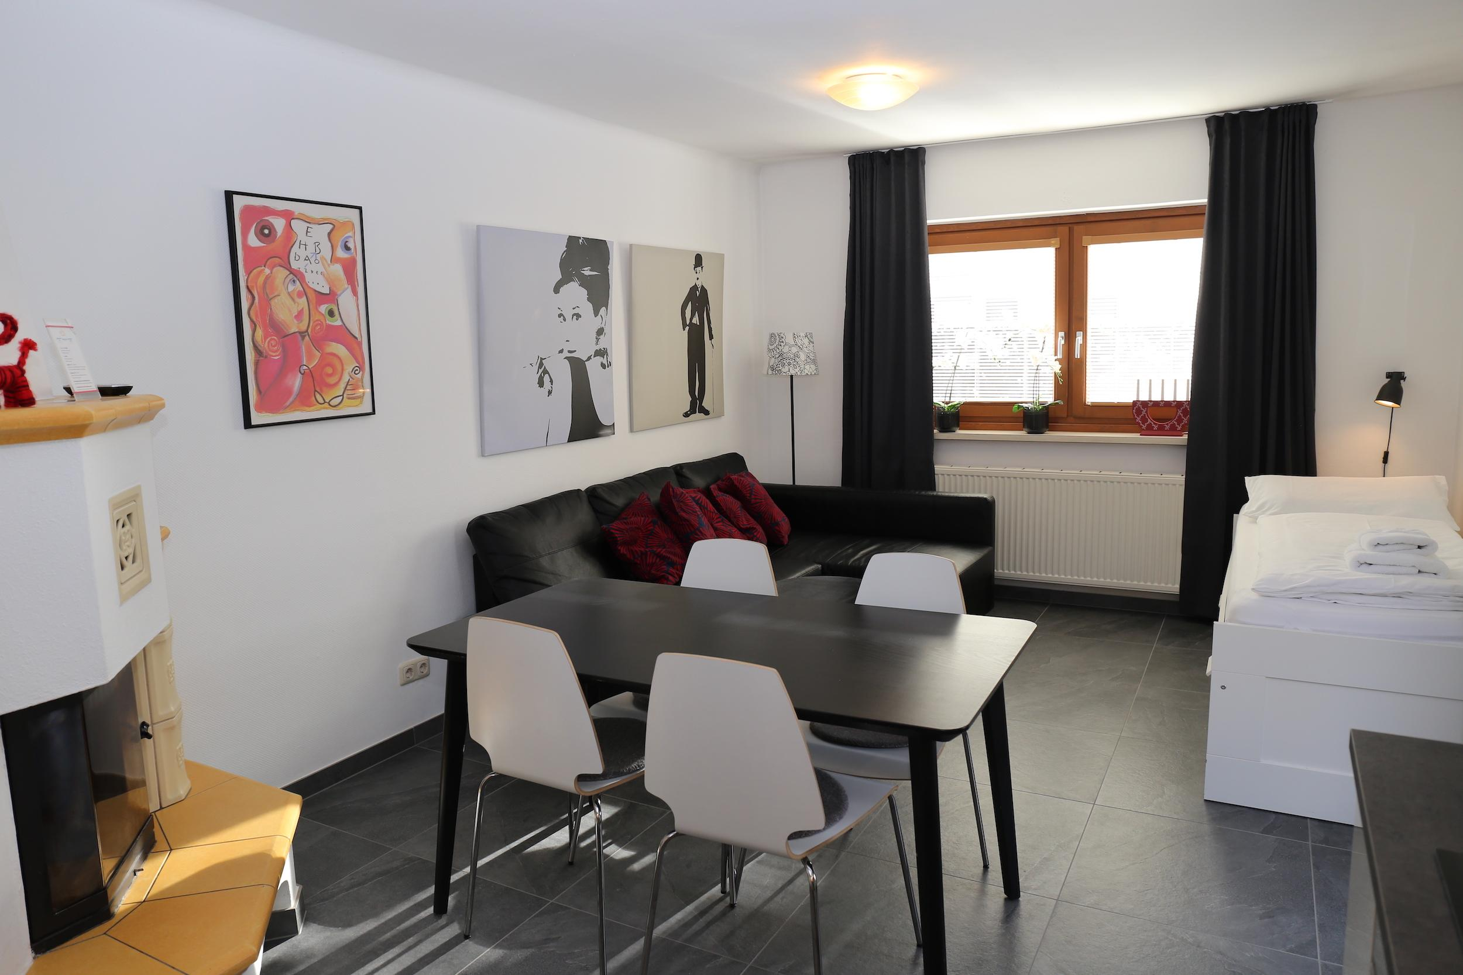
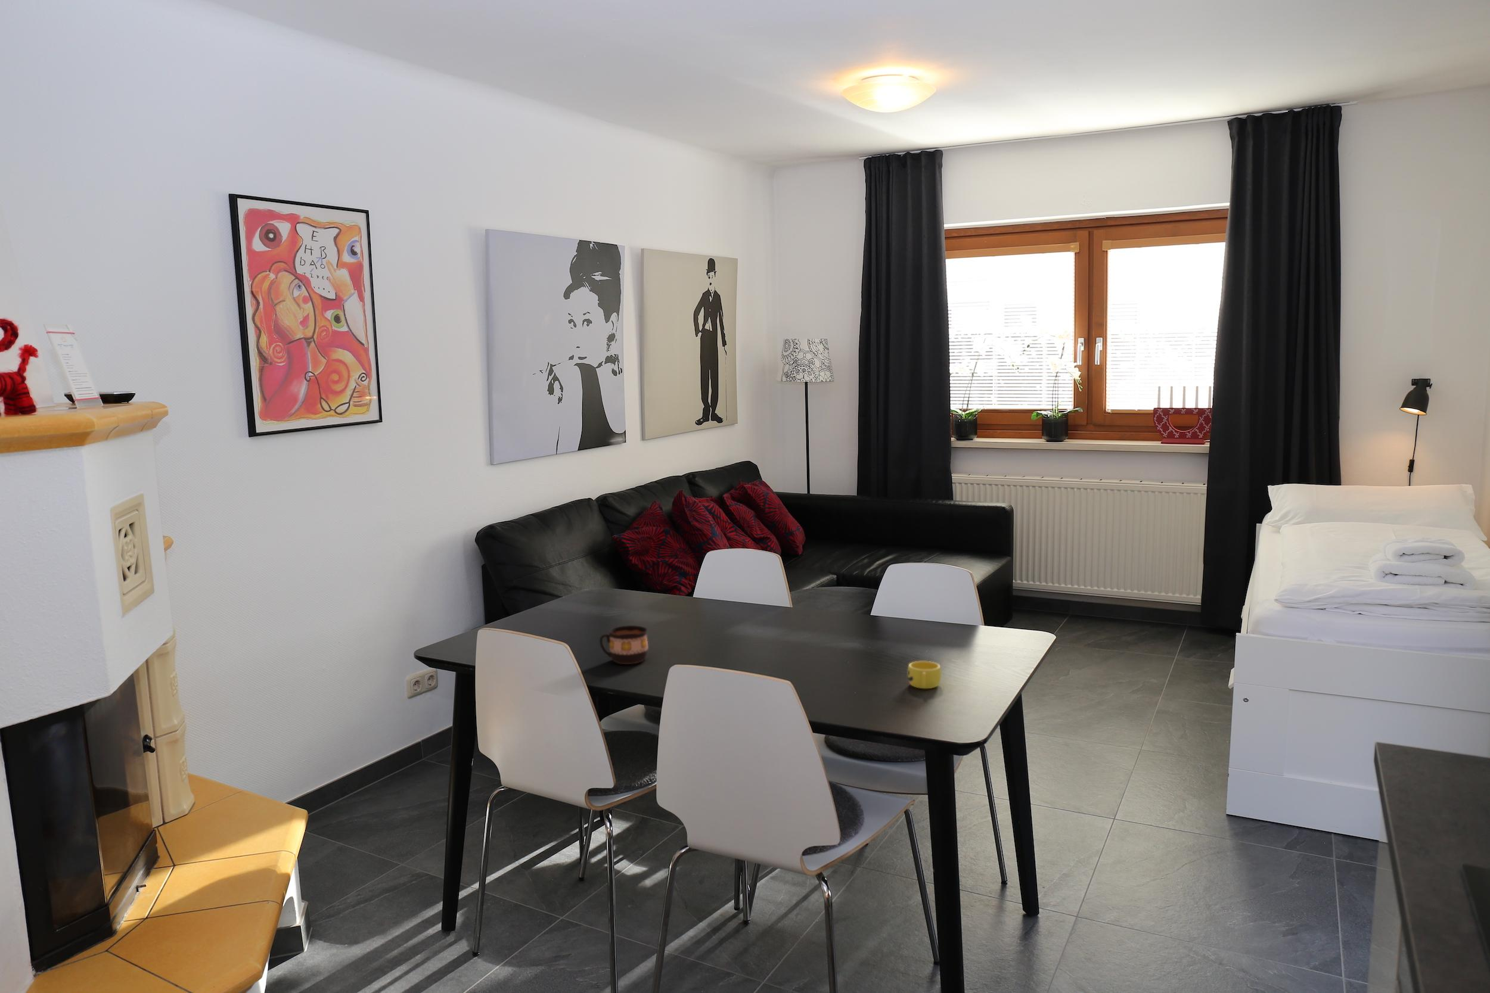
+ cup [907,661,941,689]
+ cup [599,625,649,665]
